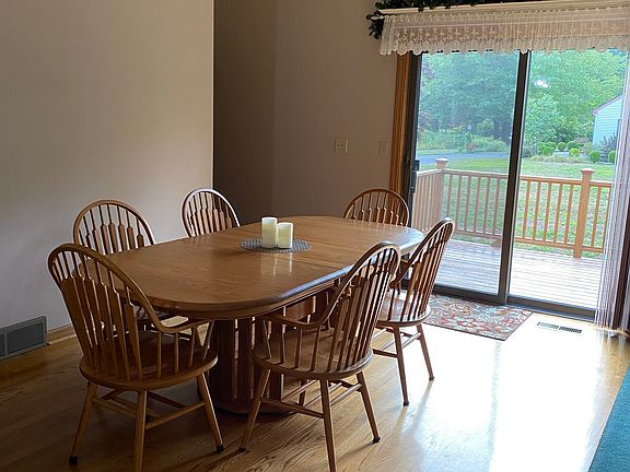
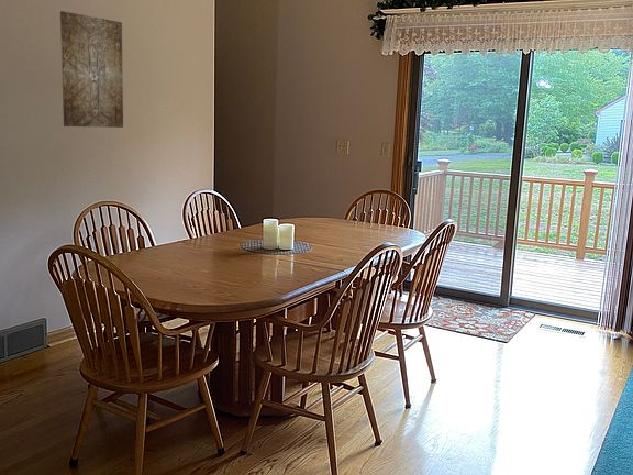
+ wall art [59,10,124,129]
